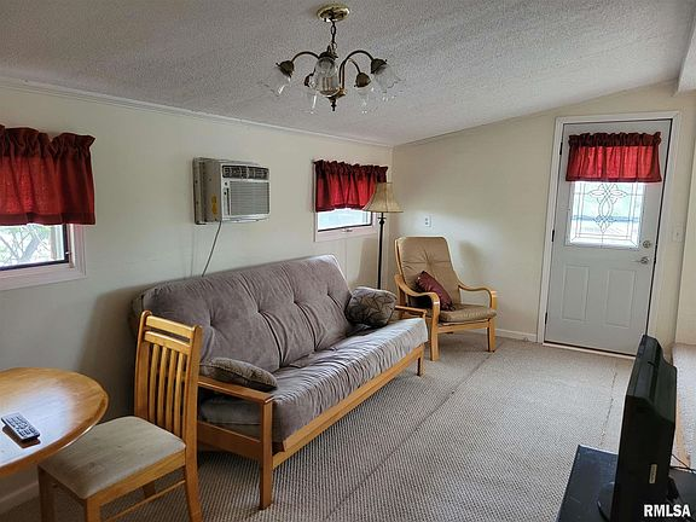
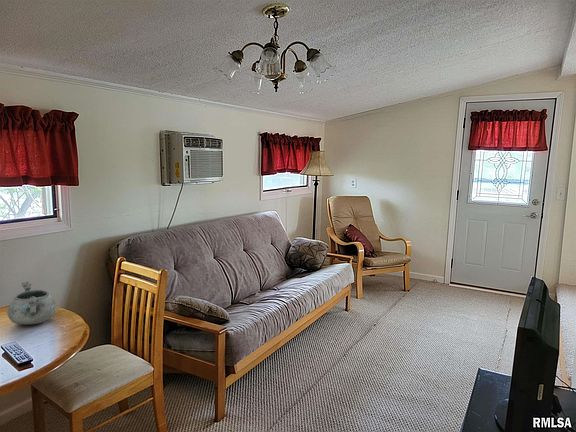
+ decorative bowl [6,281,57,325]
